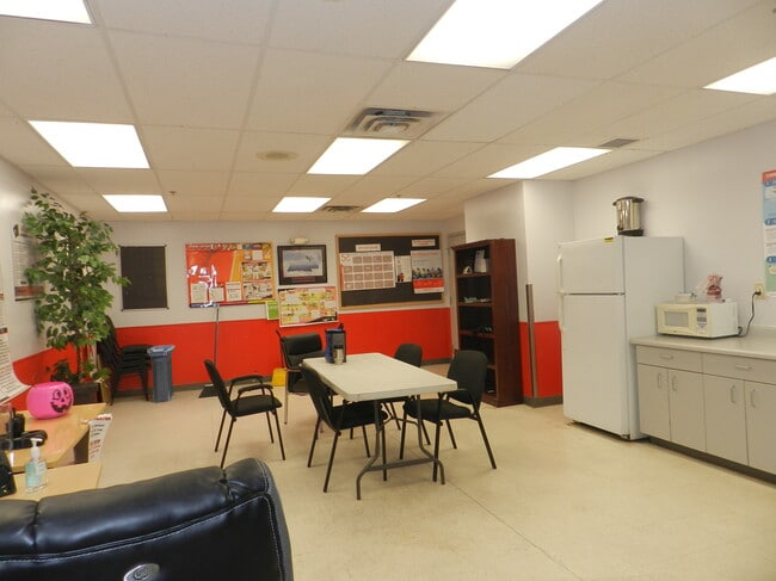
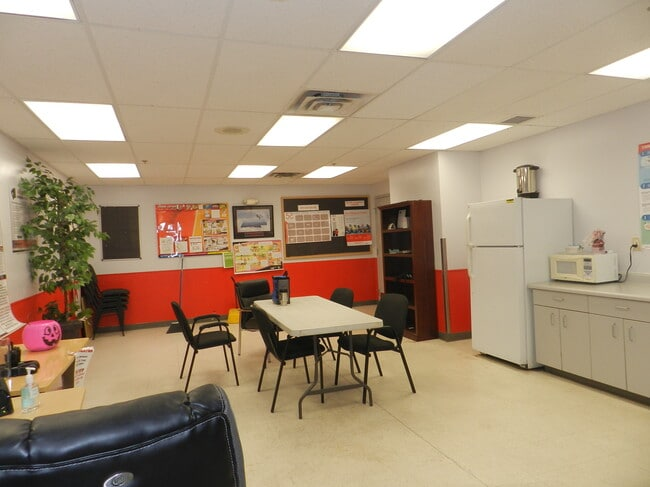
- trash can [146,344,175,403]
